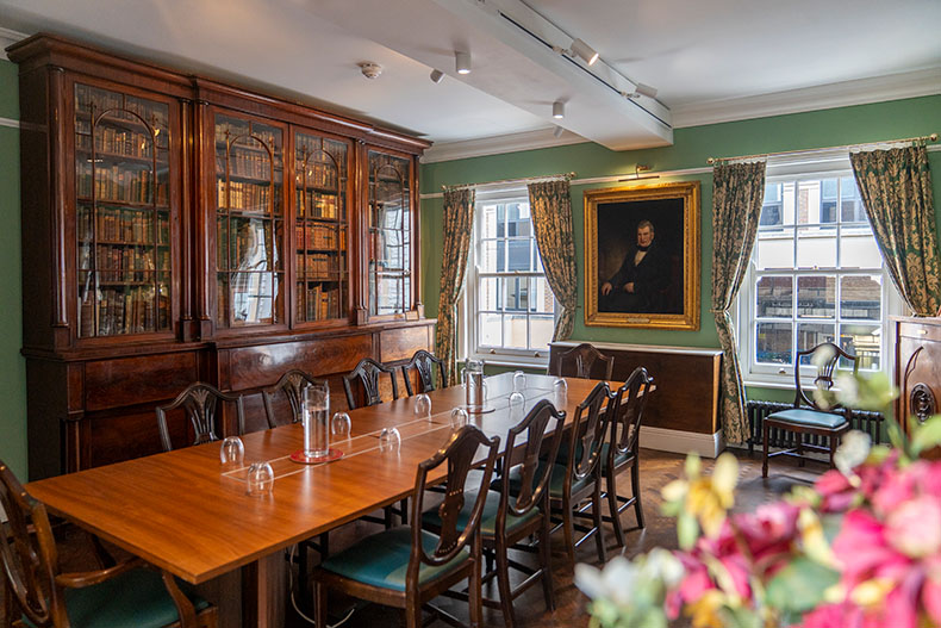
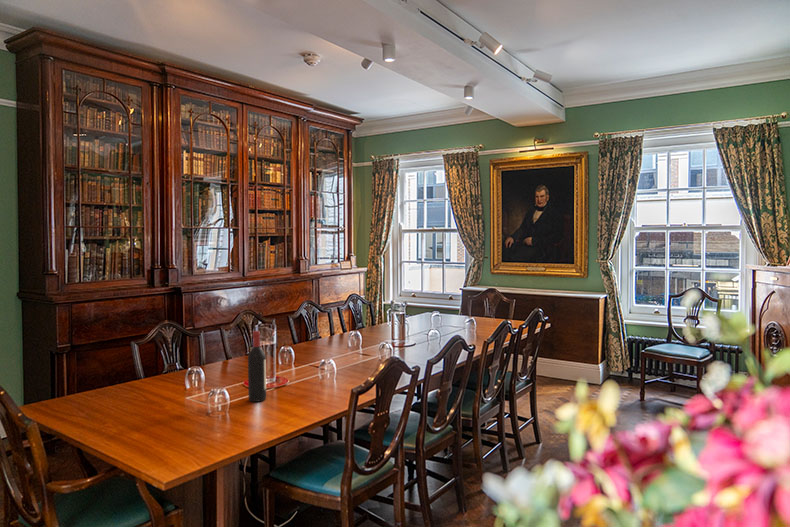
+ wine bottle [247,330,267,403]
